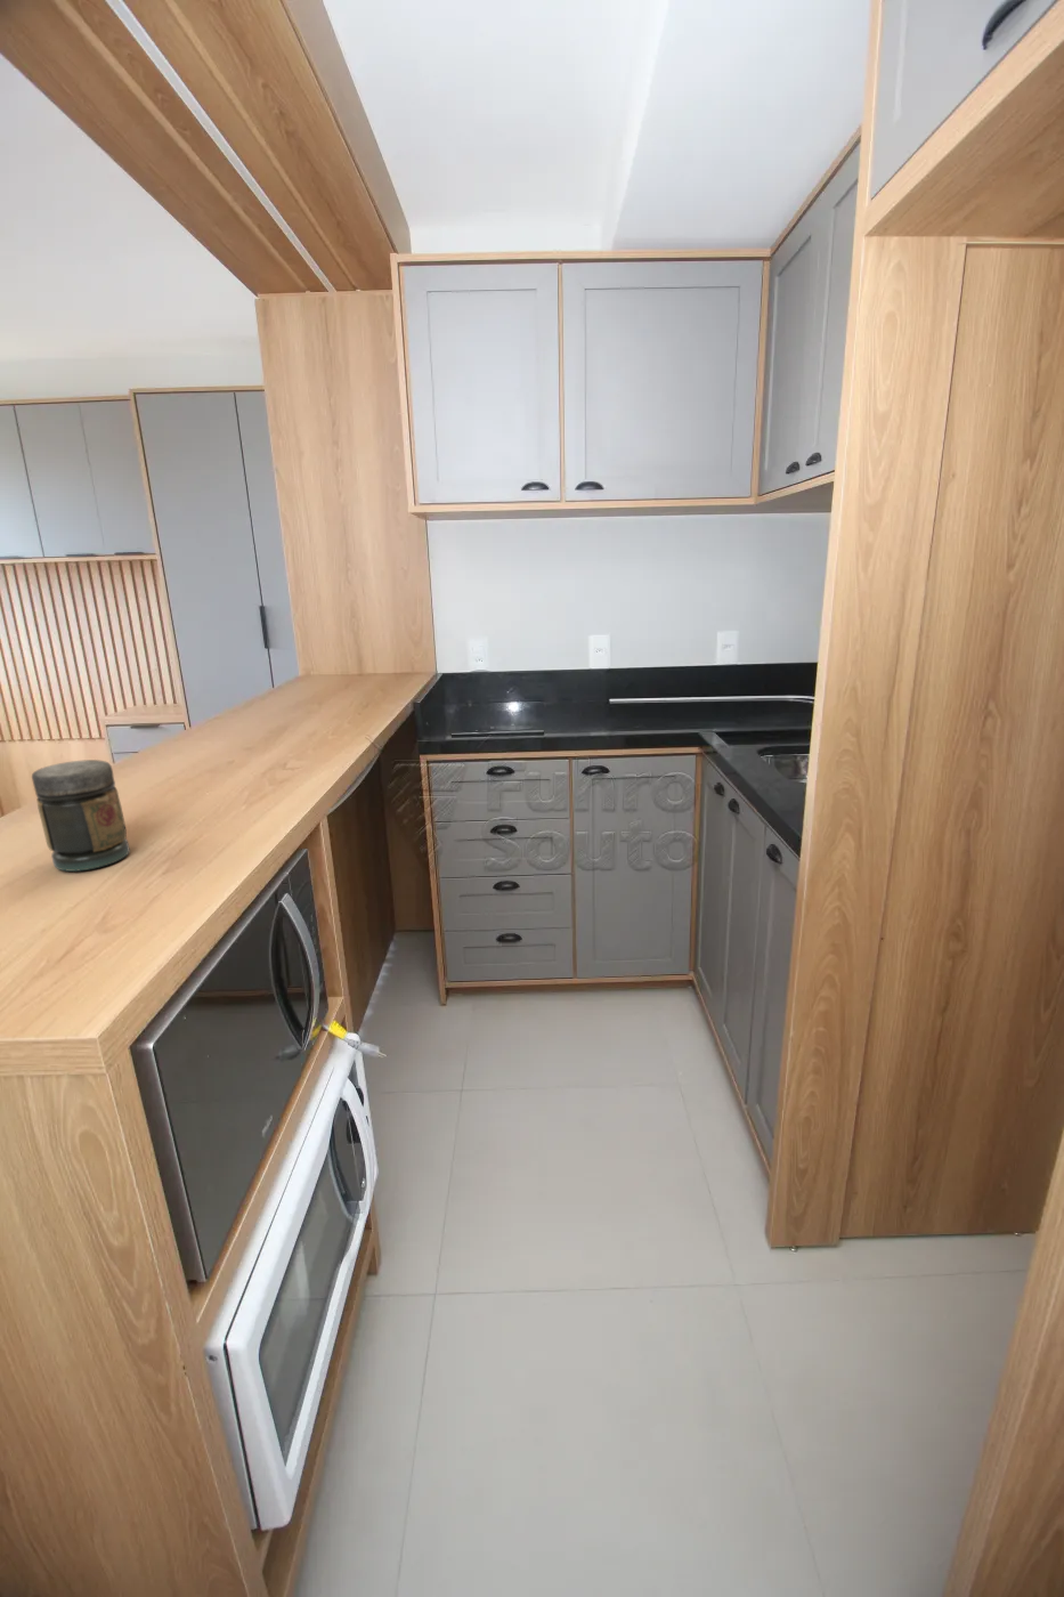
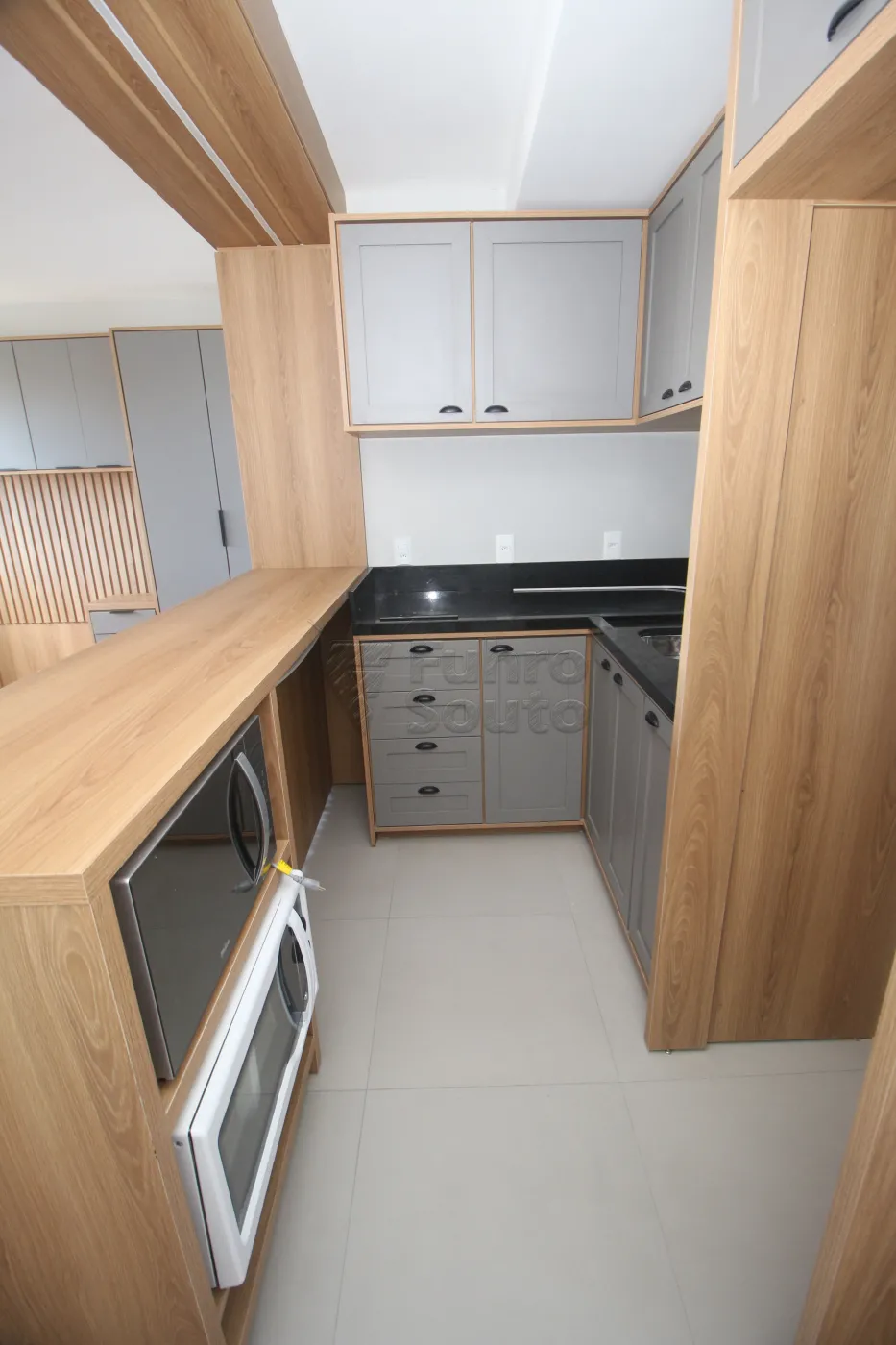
- jar [31,759,131,873]
